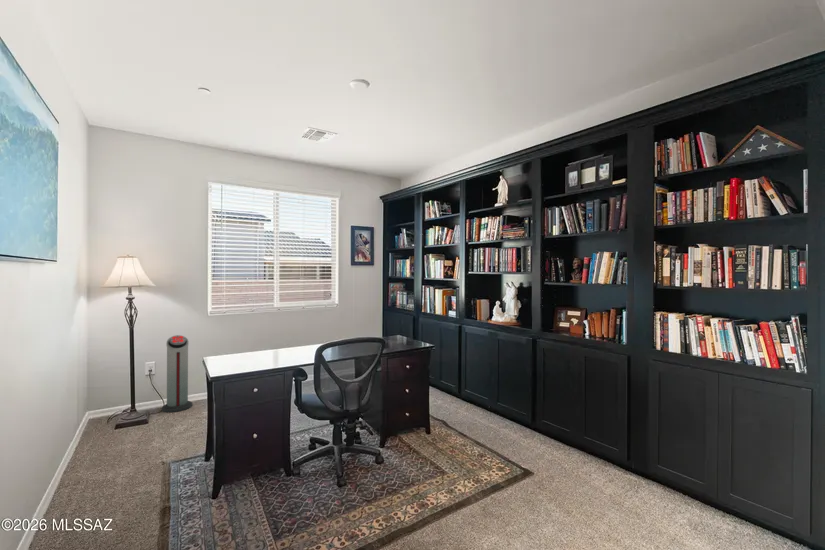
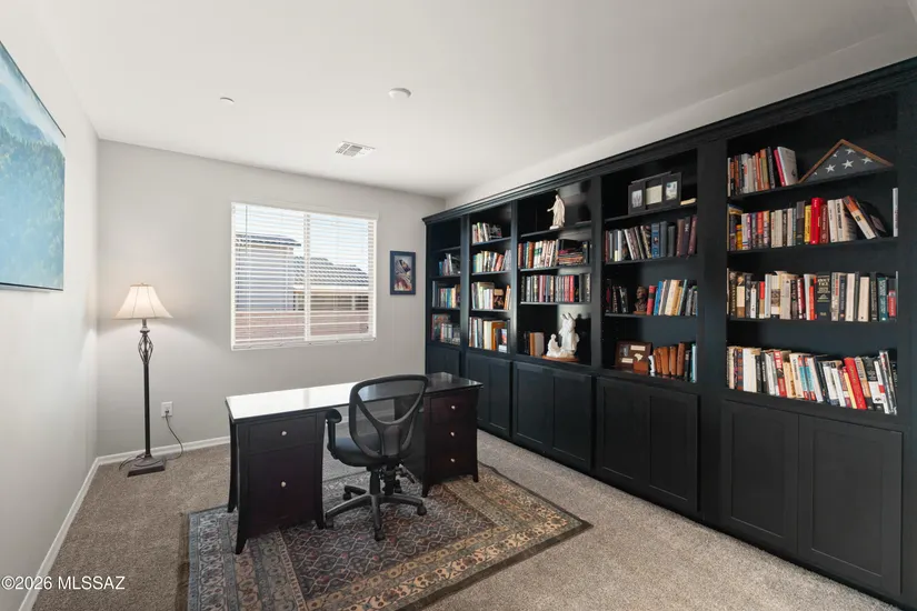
- air purifier [161,334,193,413]
